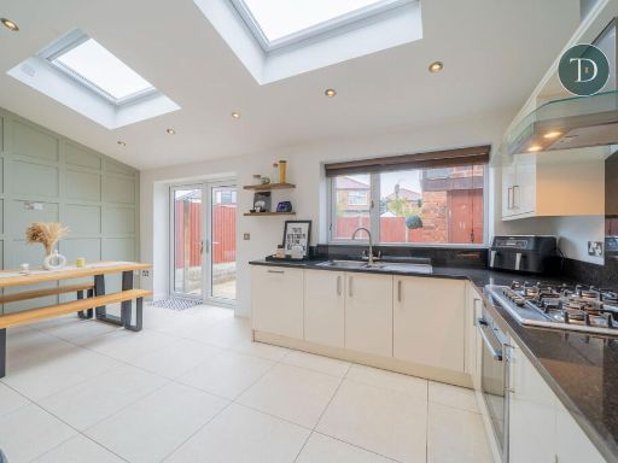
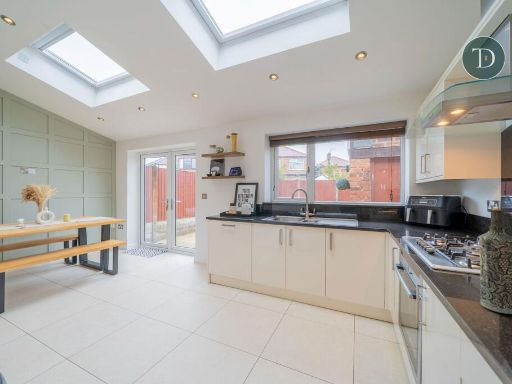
+ bottle [478,207,512,315]
